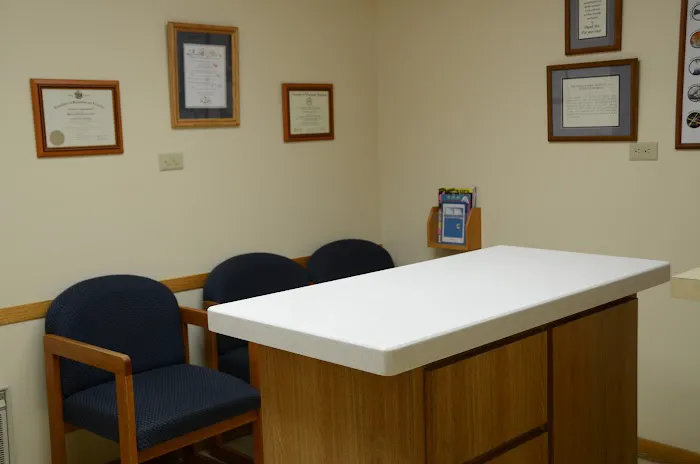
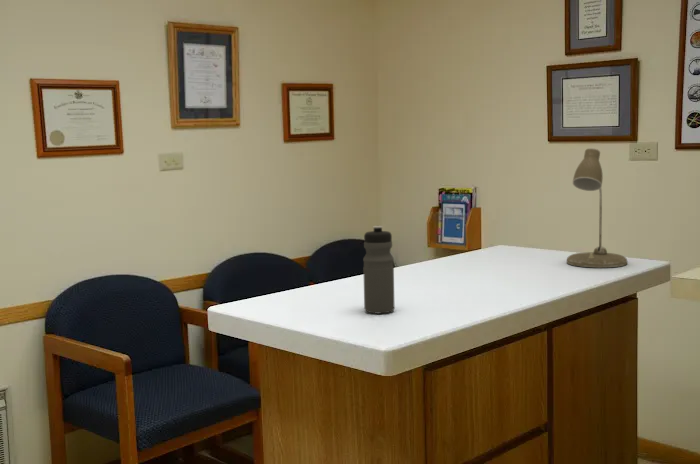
+ desk lamp [566,147,629,268]
+ water bottle [362,225,396,315]
